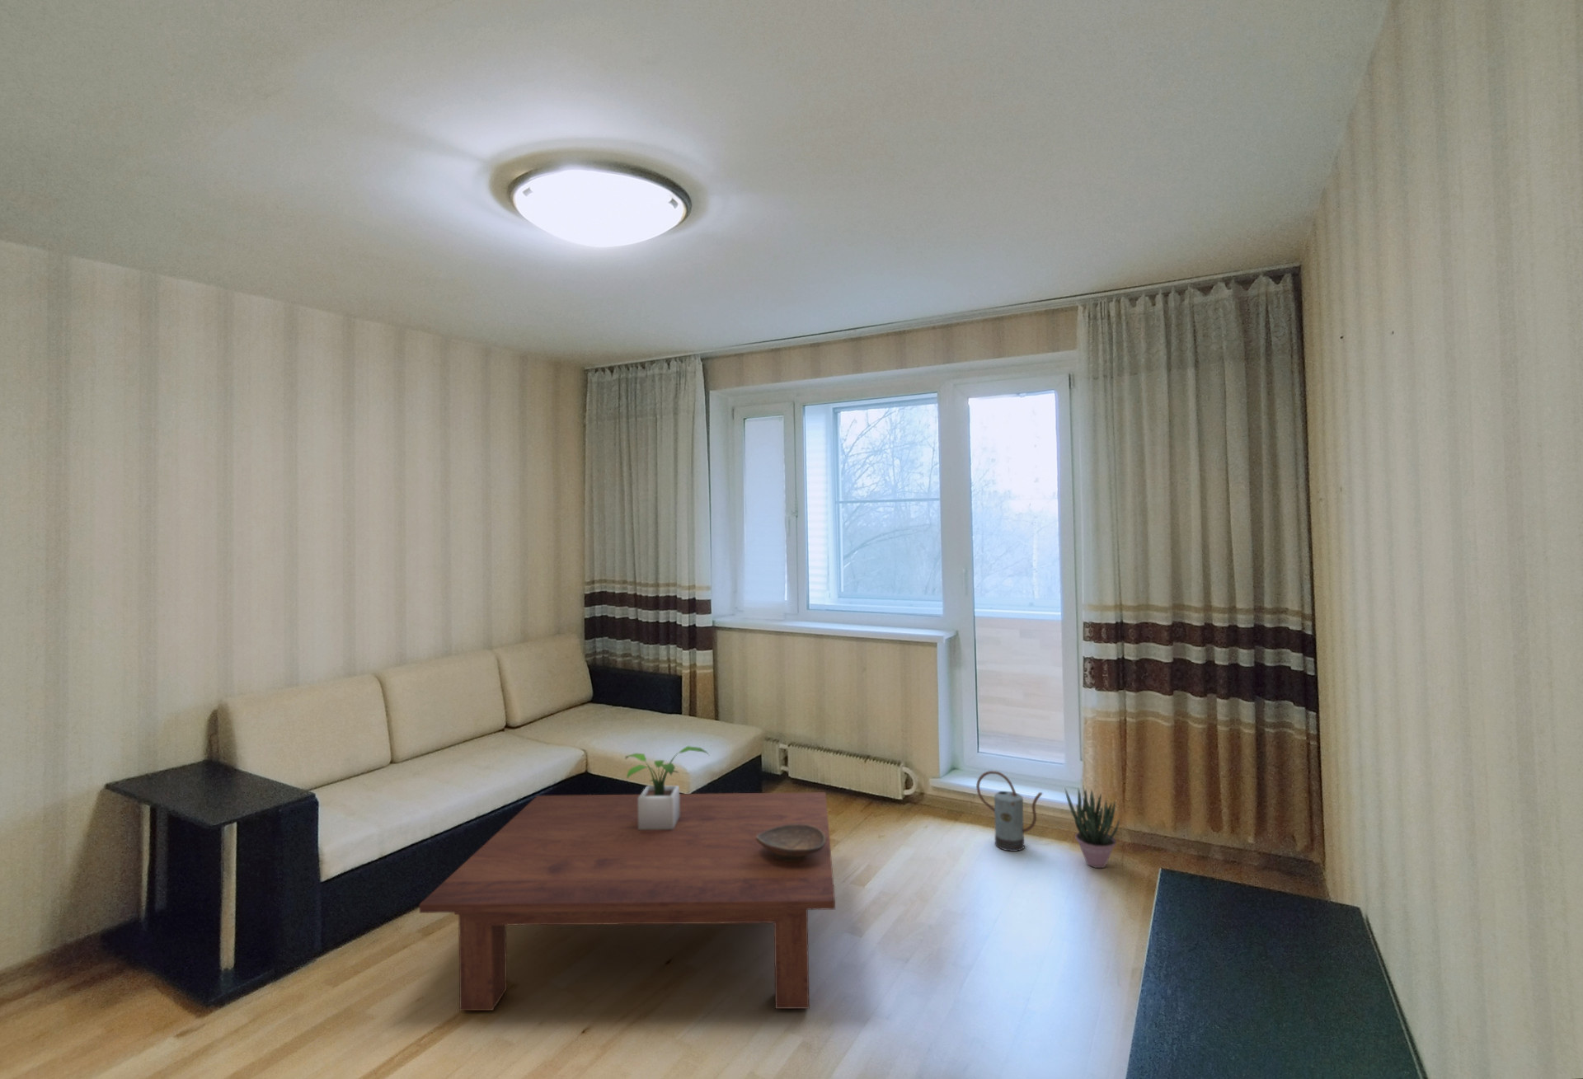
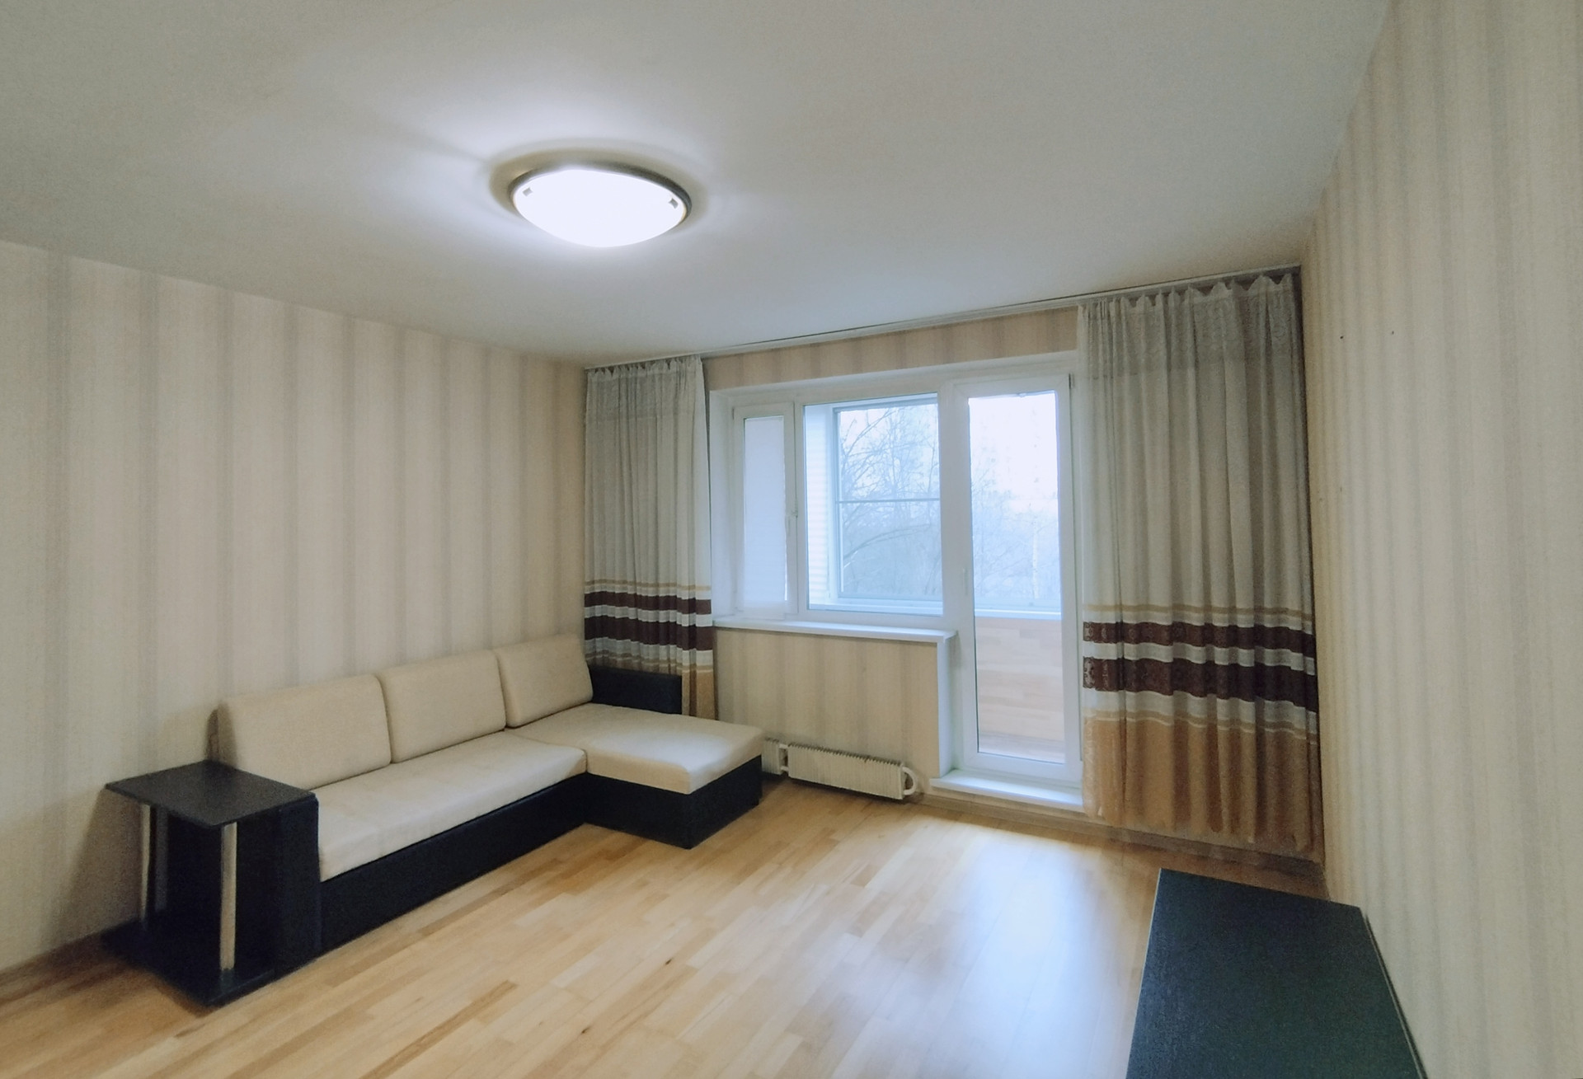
- decorative bowl [757,824,826,861]
- potted plant [1065,783,1120,868]
- watering can [976,770,1044,853]
- potted plant [624,745,711,830]
- coffee table [419,792,836,1012]
